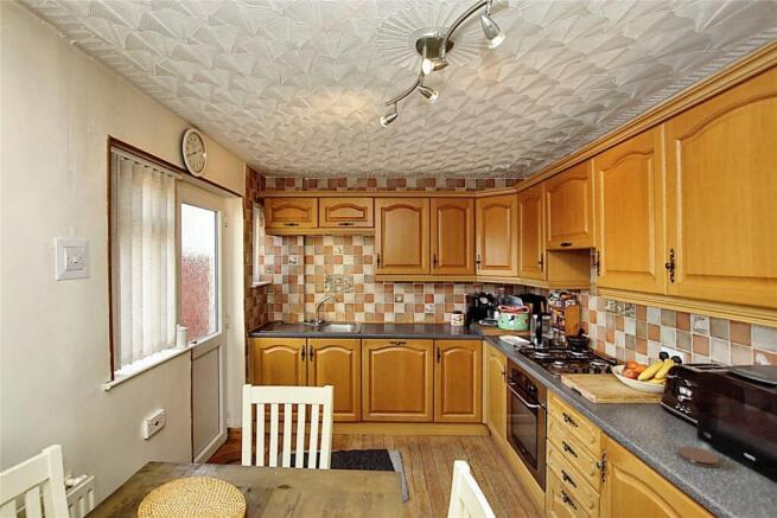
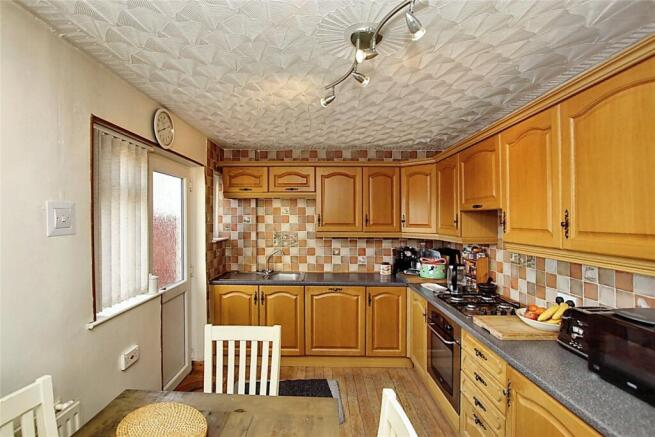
- coaster [677,446,720,468]
